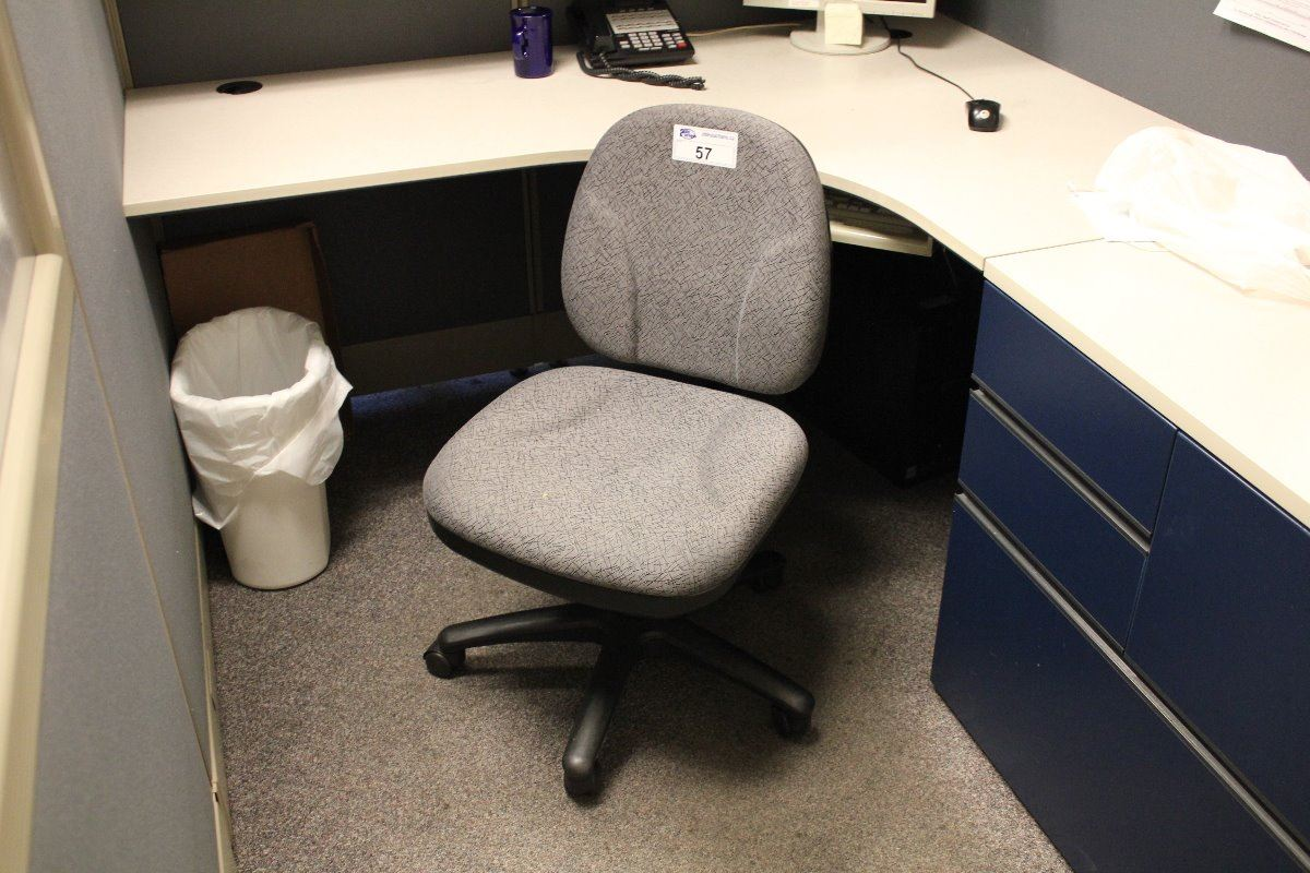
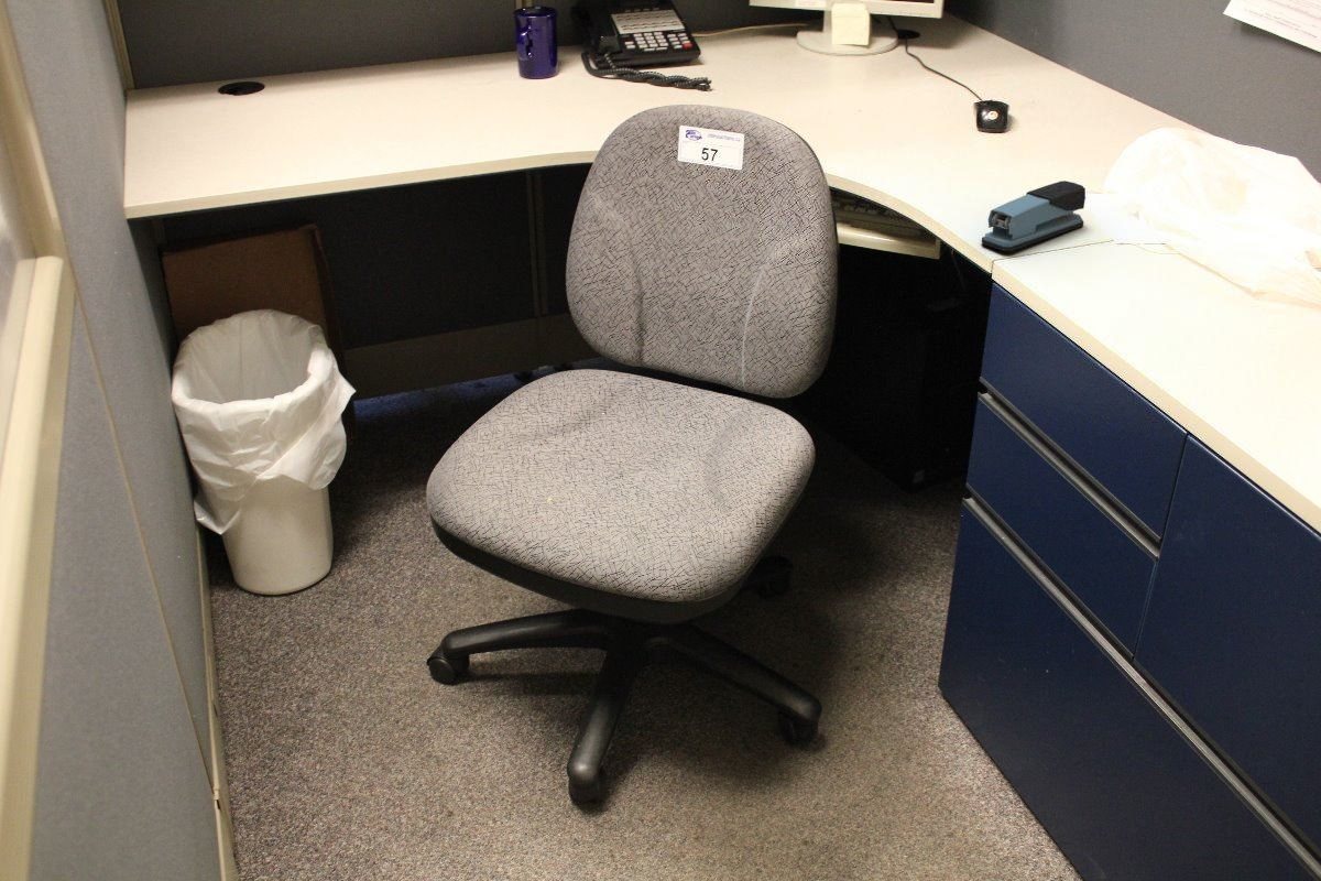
+ stapler [981,180,1087,252]
